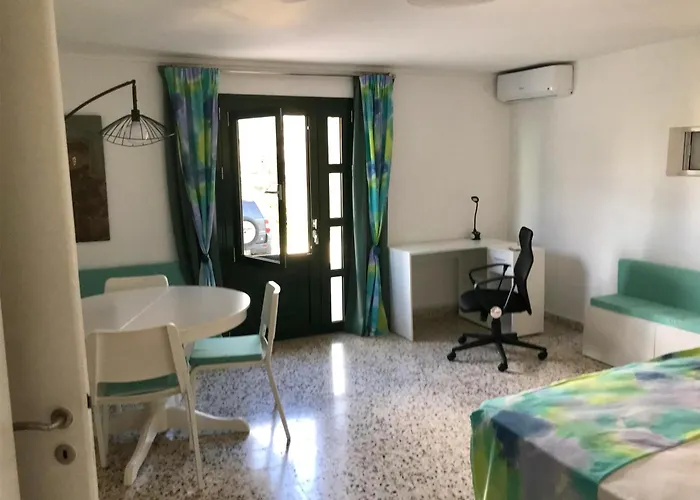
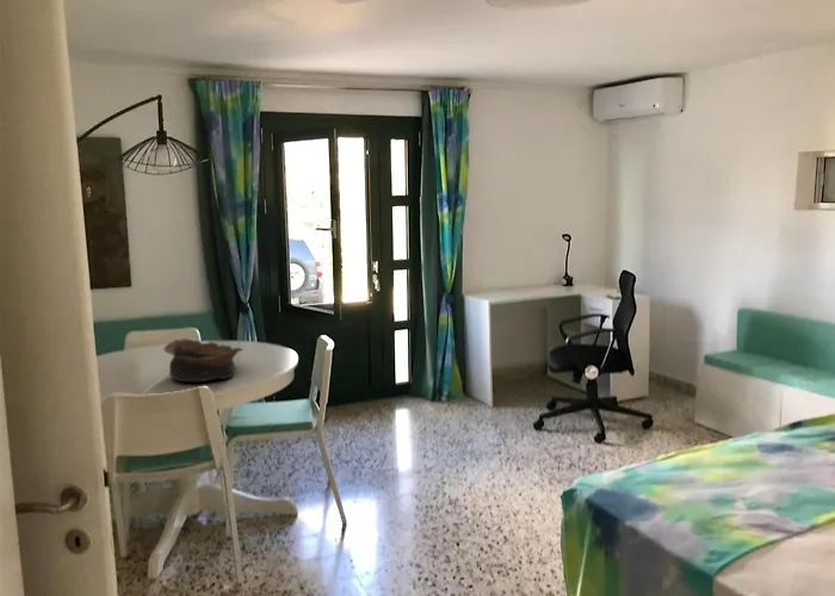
+ bowl [162,337,243,383]
